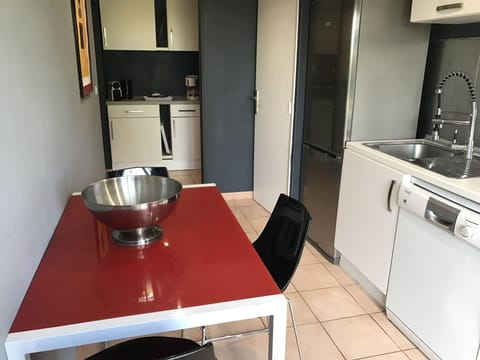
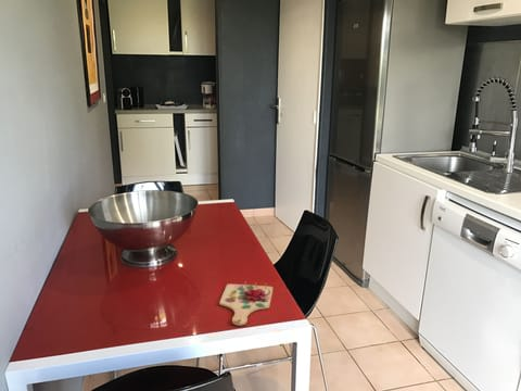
+ cutting board [218,280,274,327]
